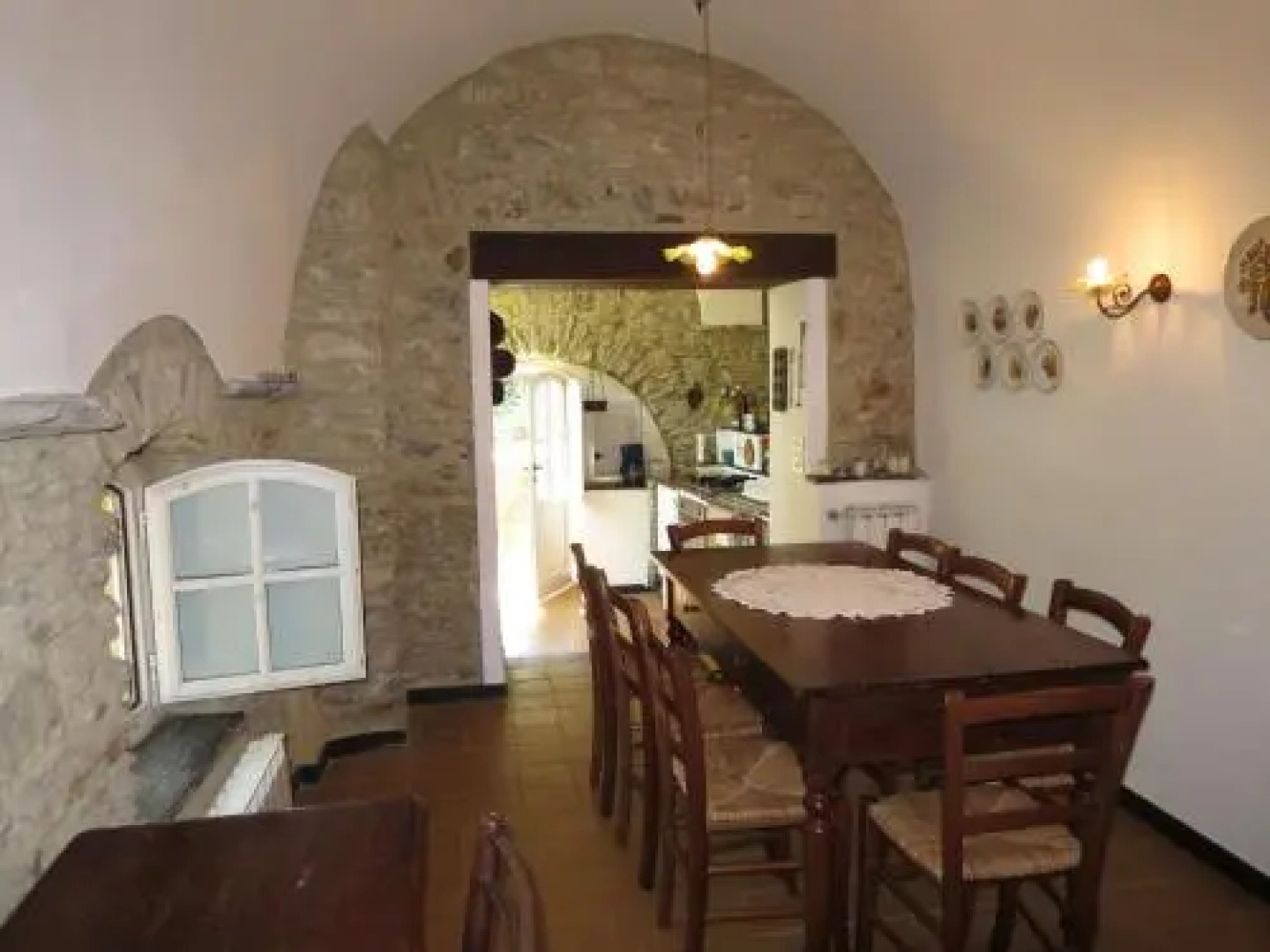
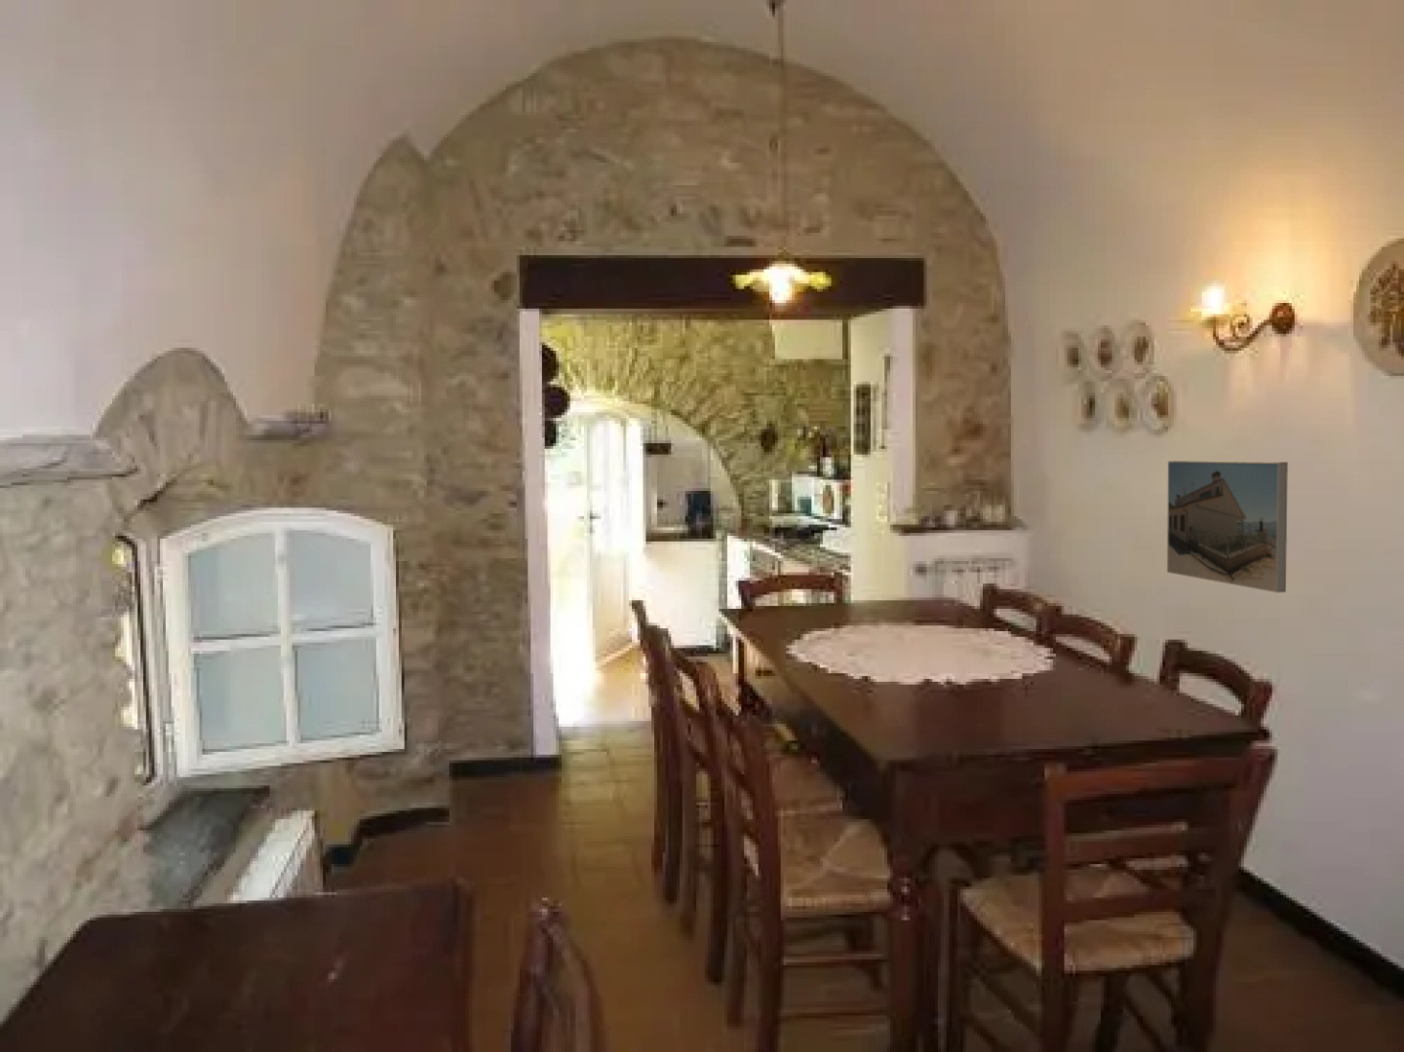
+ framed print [1166,460,1289,593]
